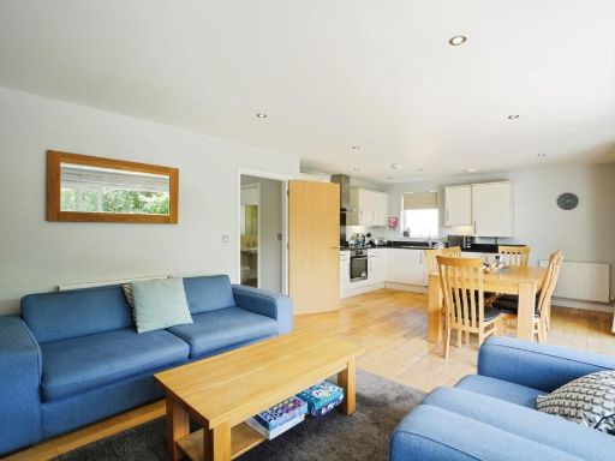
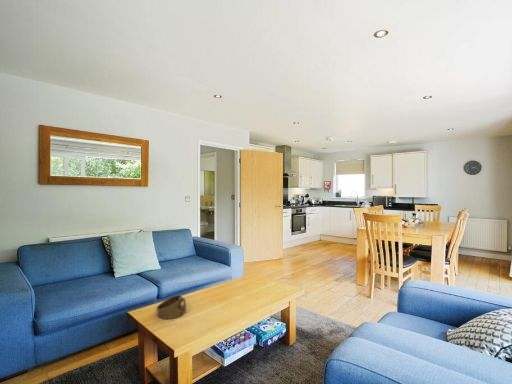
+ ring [155,294,187,320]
